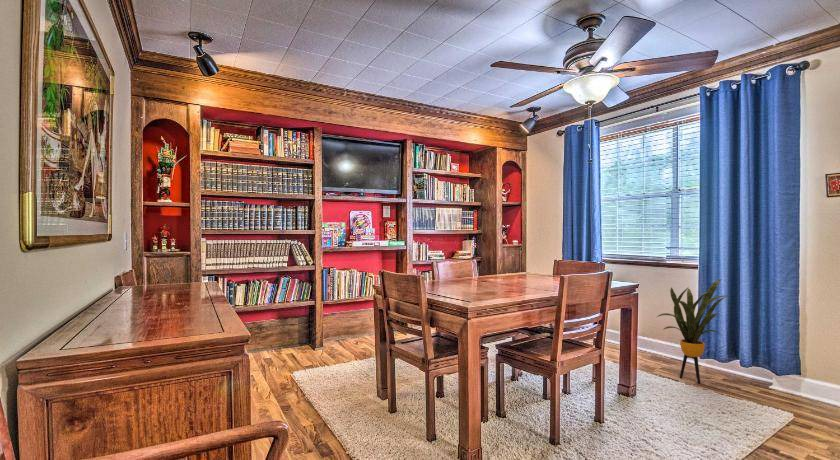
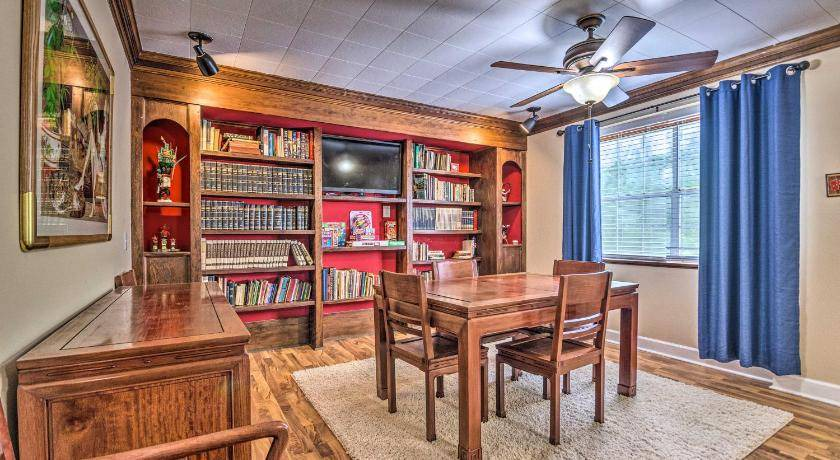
- house plant [656,278,731,384]
